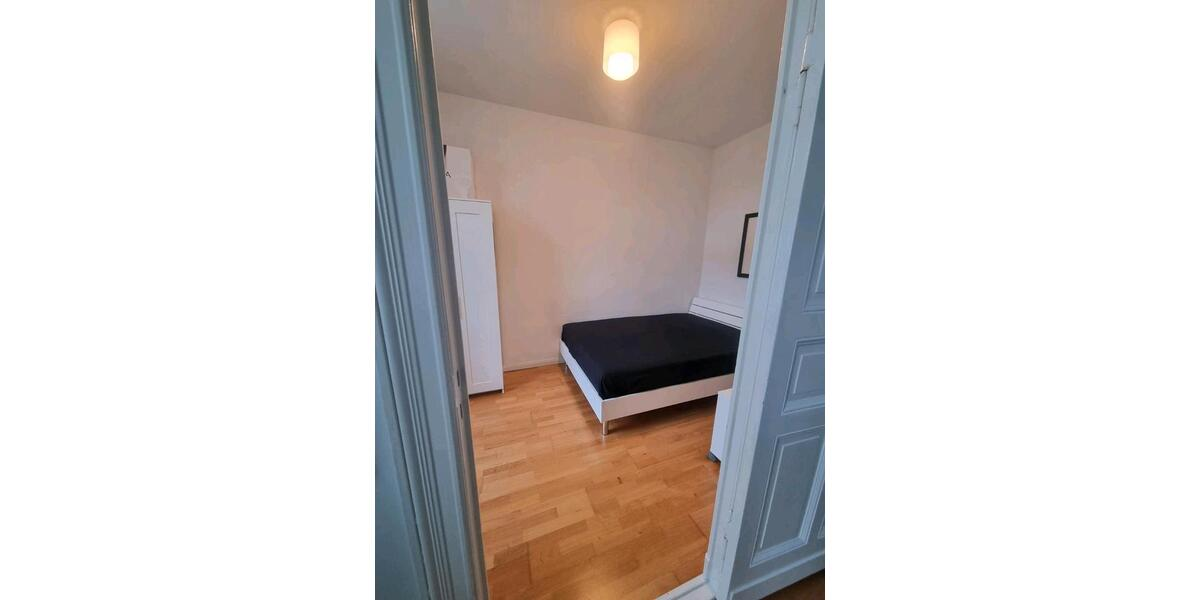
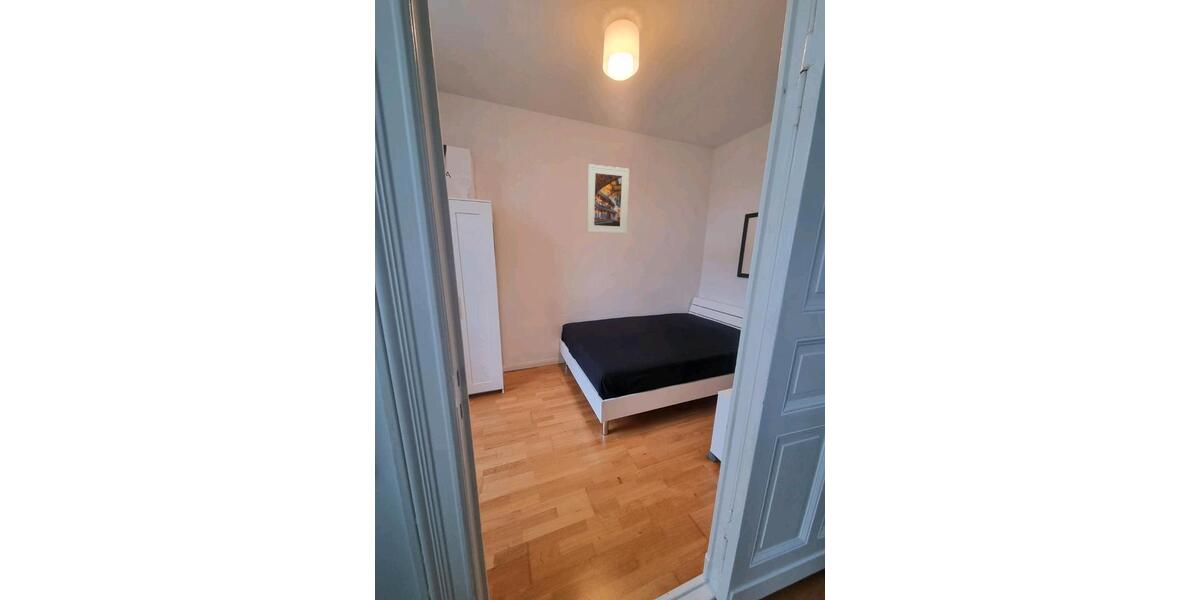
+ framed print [586,163,630,235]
